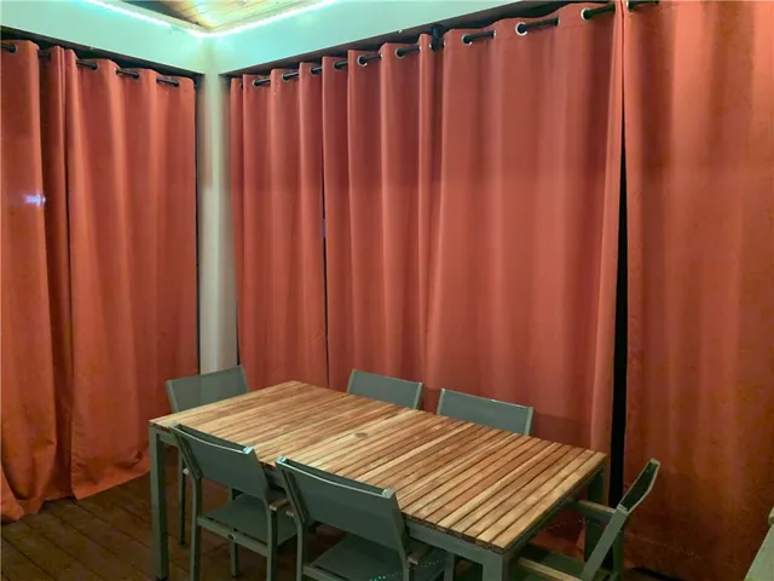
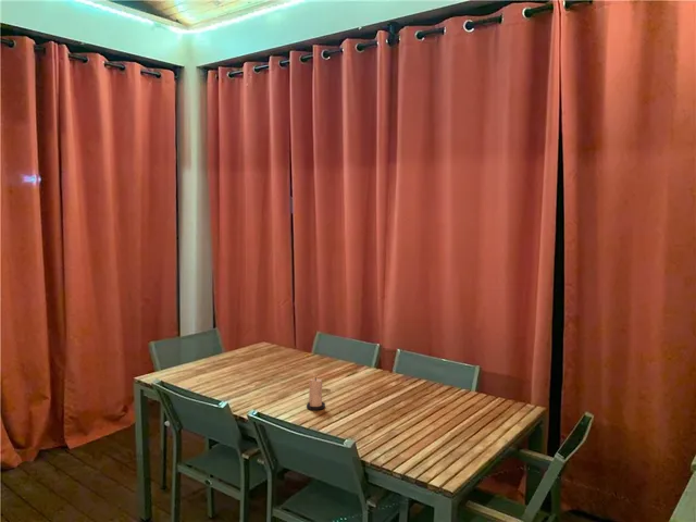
+ candle [306,376,326,411]
